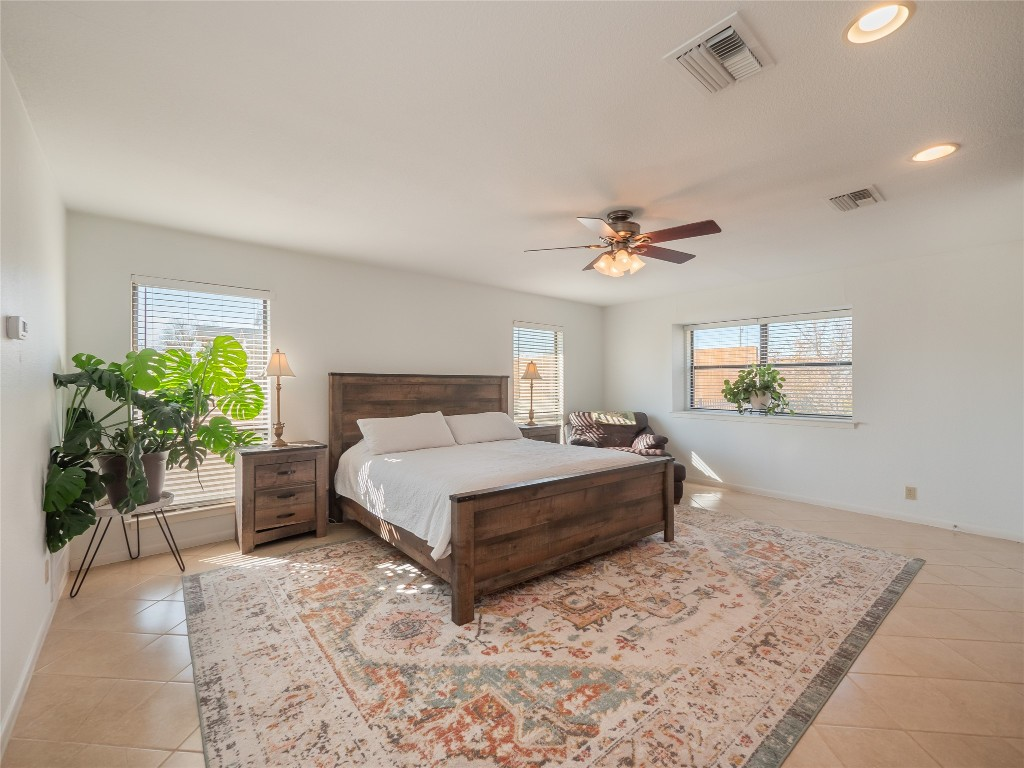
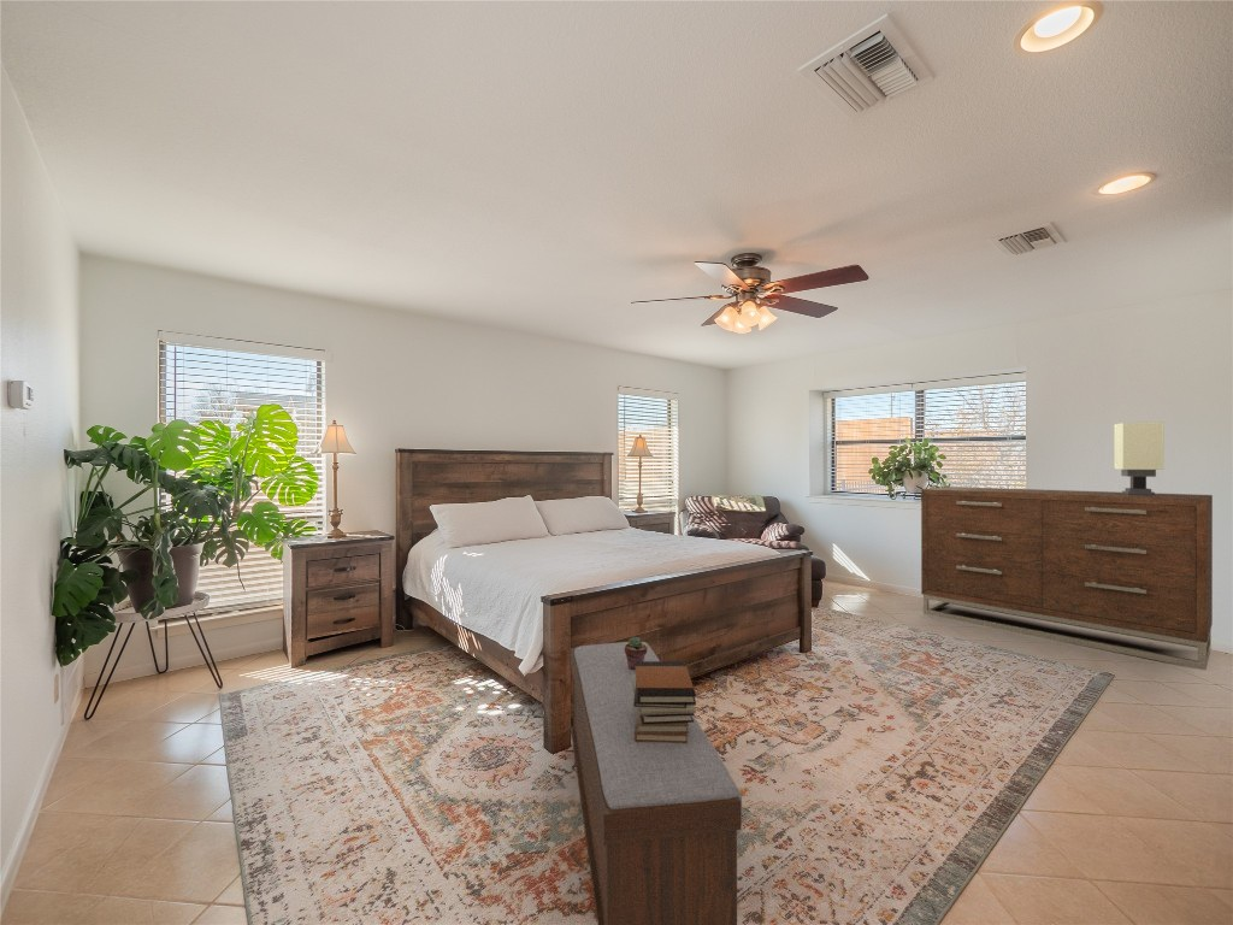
+ potted succulent [625,636,648,670]
+ dresser [920,485,1214,671]
+ table lamp [1114,420,1164,495]
+ book stack [632,660,697,743]
+ bench [570,641,743,925]
